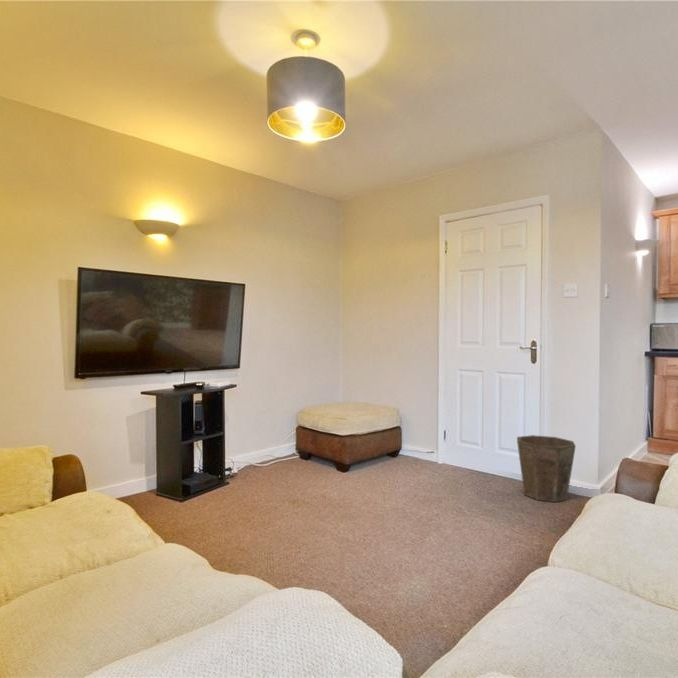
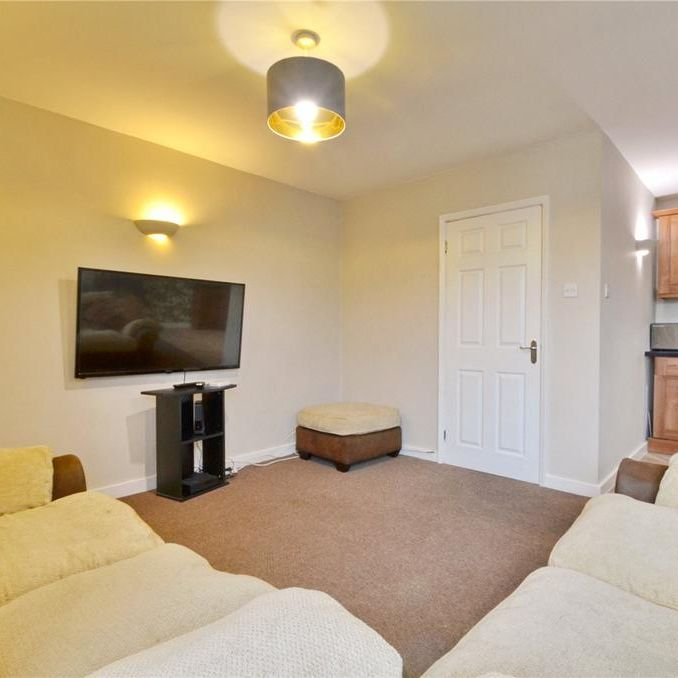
- waste bin [516,434,577,503]
